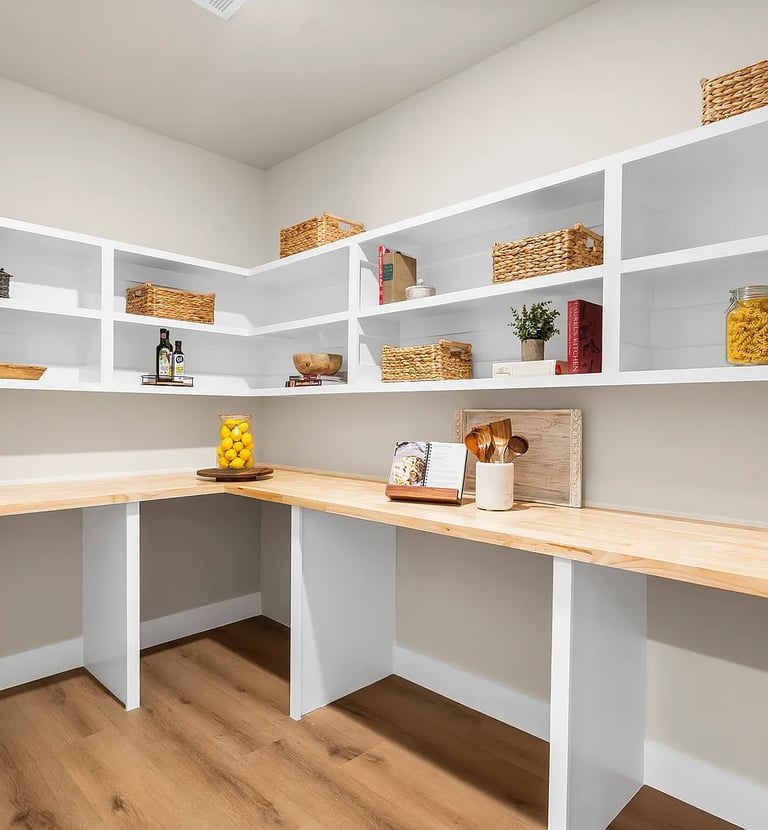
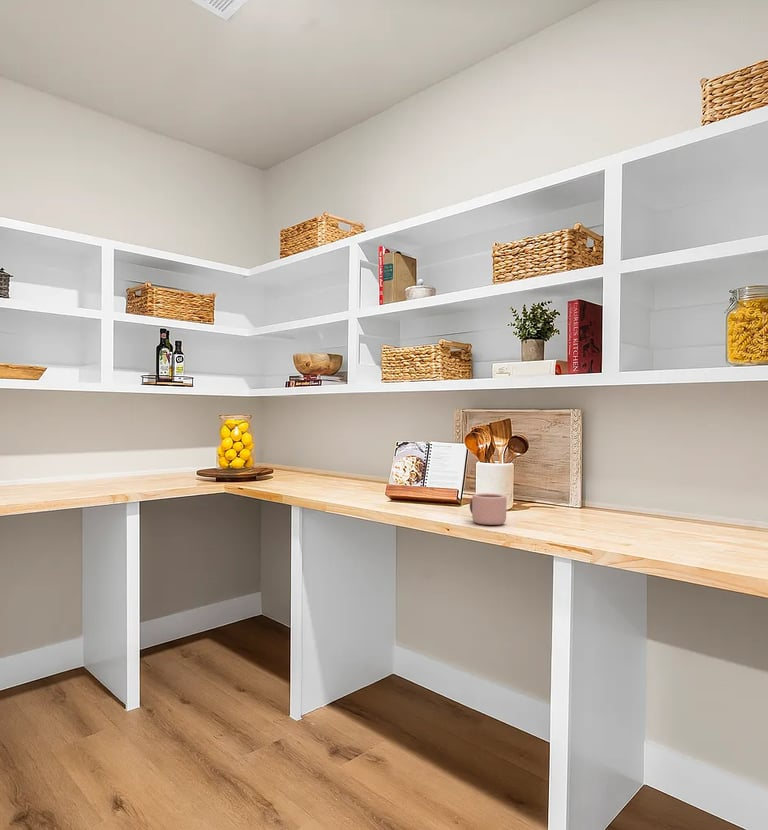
+ mug [469,492,507,526]
